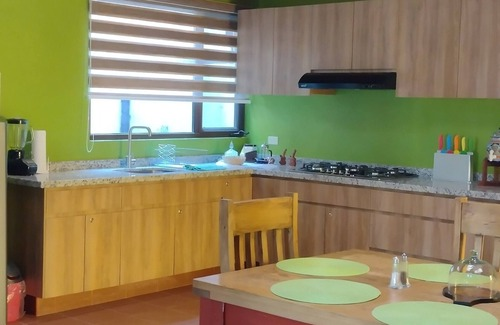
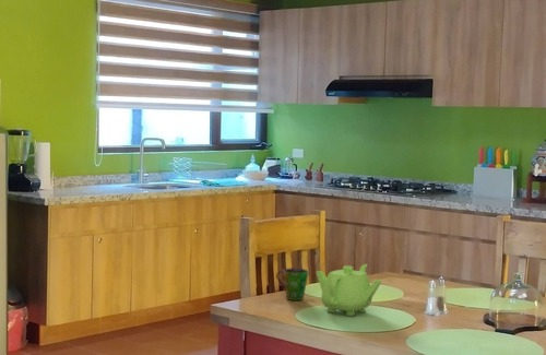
+ teapot [314,263,383,317]
+ cup [275,268,310,301]
